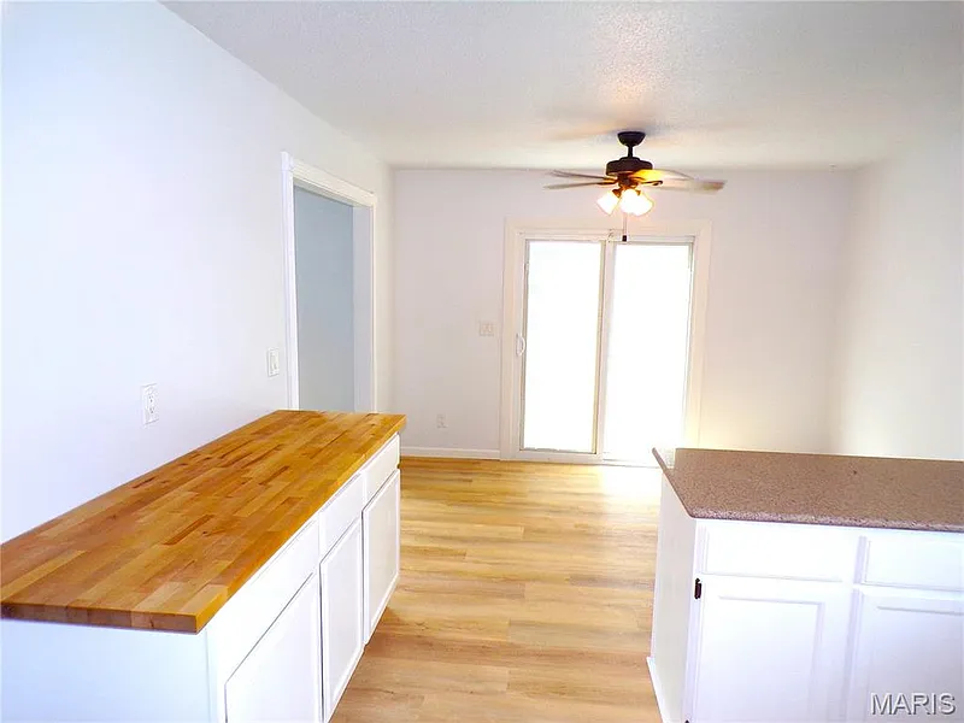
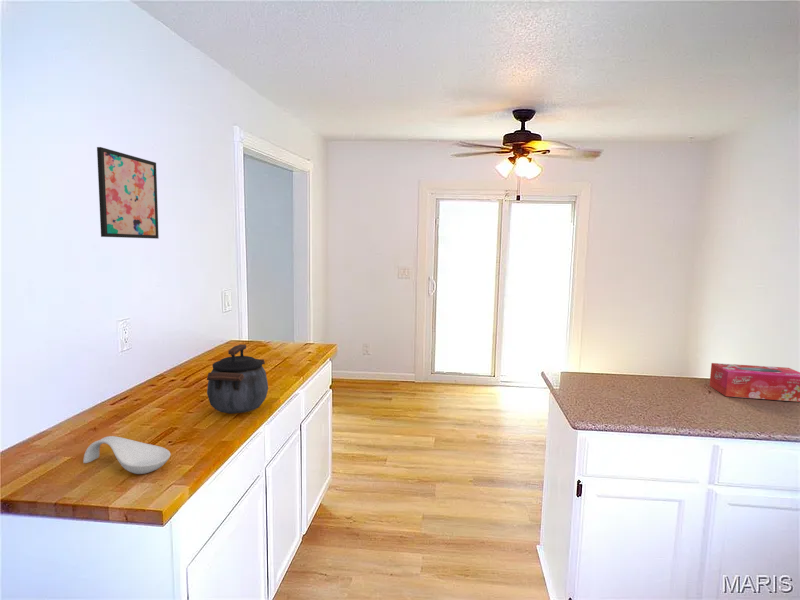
+ wall art [96,146,160,240]
+ kettle [206,343,269,414]
+ tissue box [709,362,800,403]
+ spoon rest [82,435,171,475]
